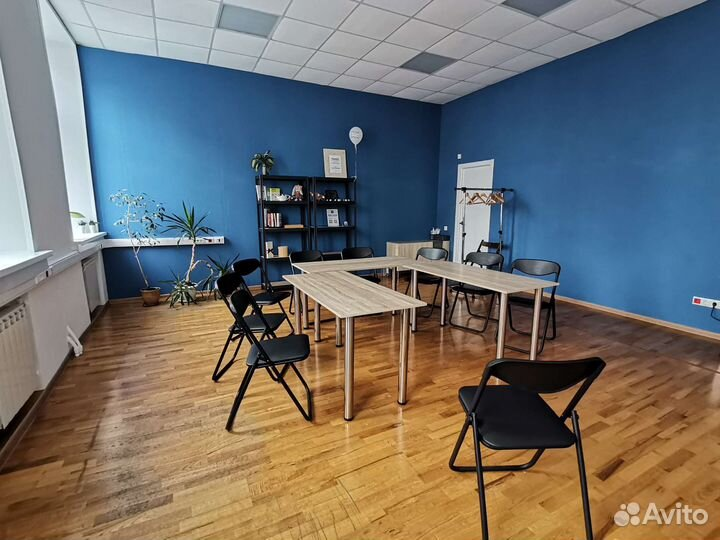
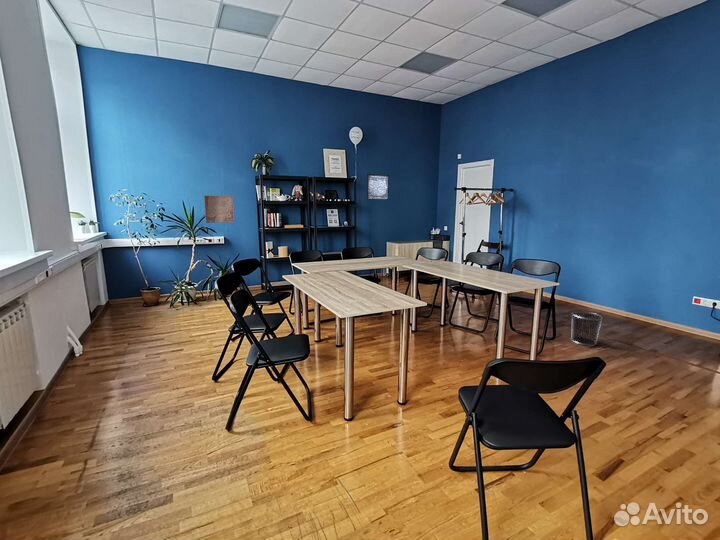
+ waste bin [570,310,604,347]
+ wall art [366,173,390,201]
+ wall art [203,195,235,224]
